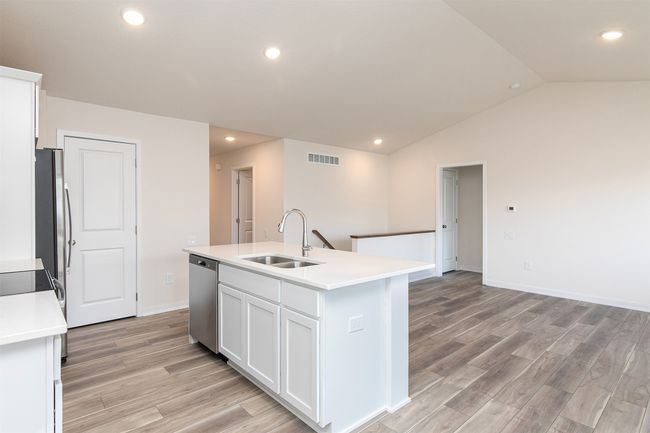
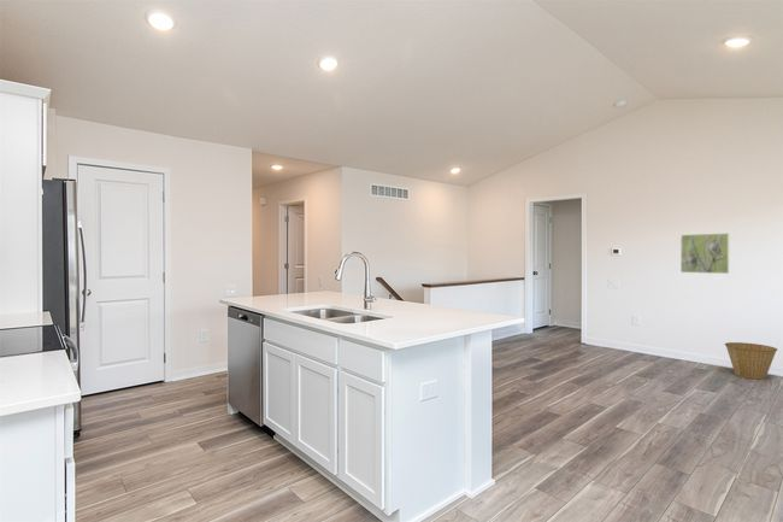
+ basket [724,341,778,380]
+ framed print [679,231,730,275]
